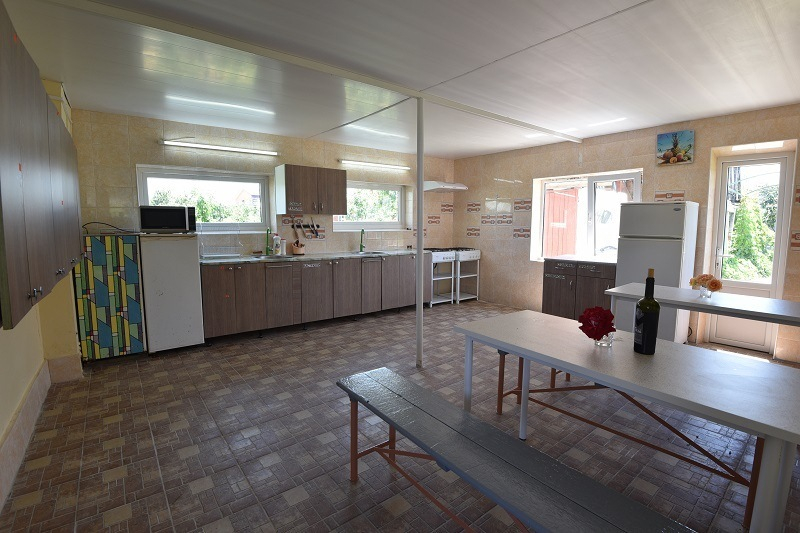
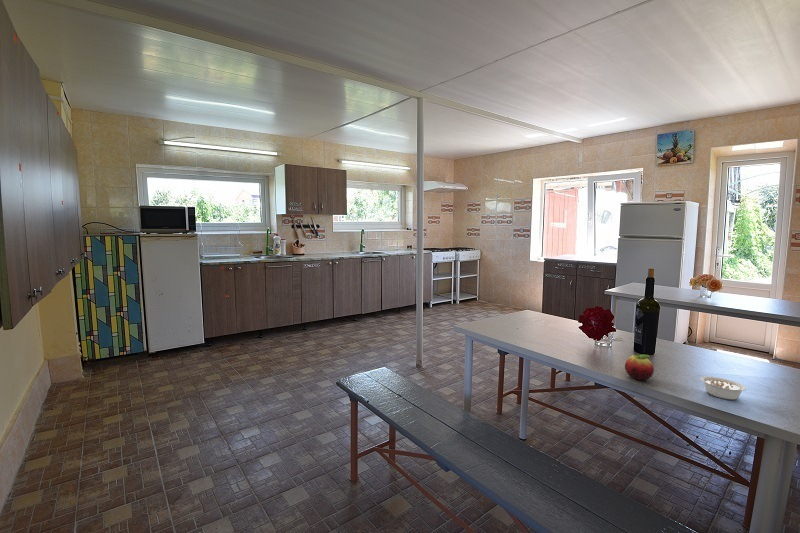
+ legume [699,375,747,401]
+ fruit [624,354,655,381]
